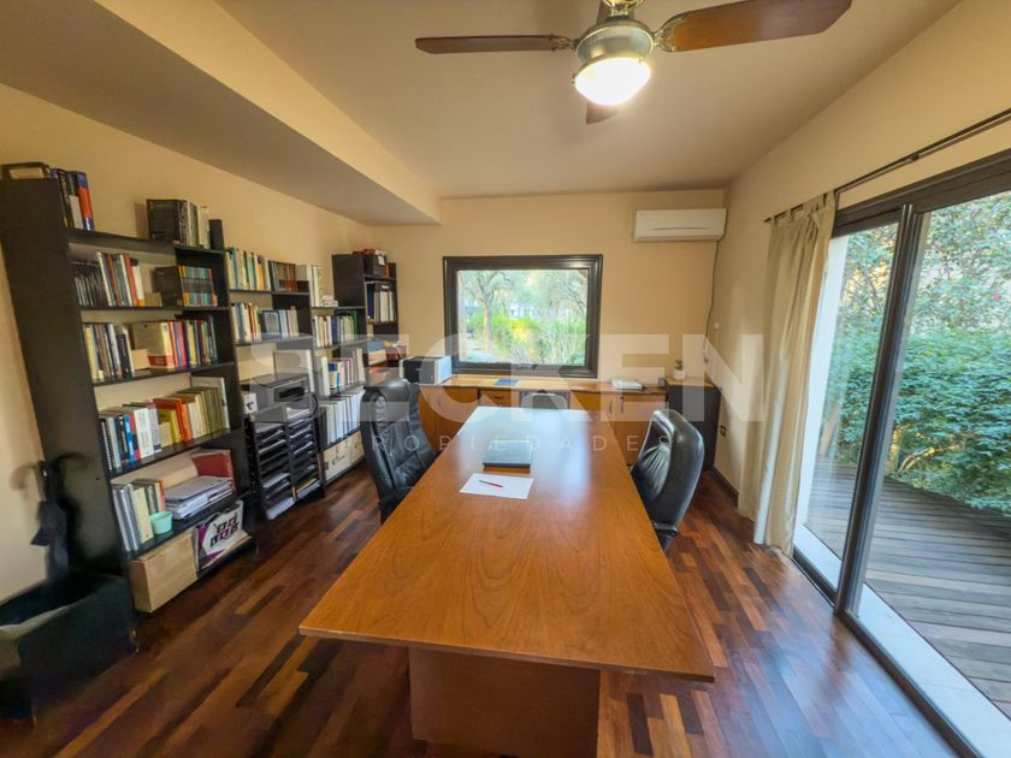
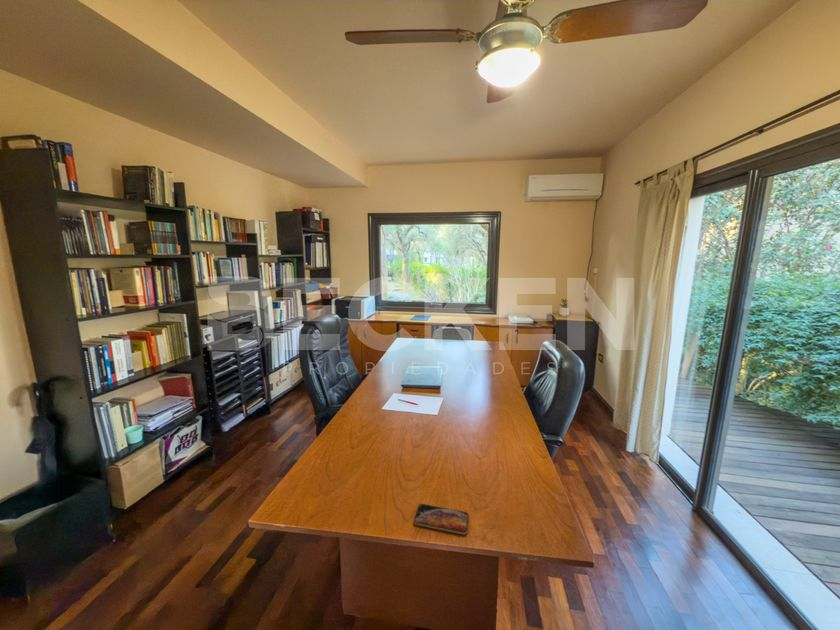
+ smartphone [412,503,470,536]
